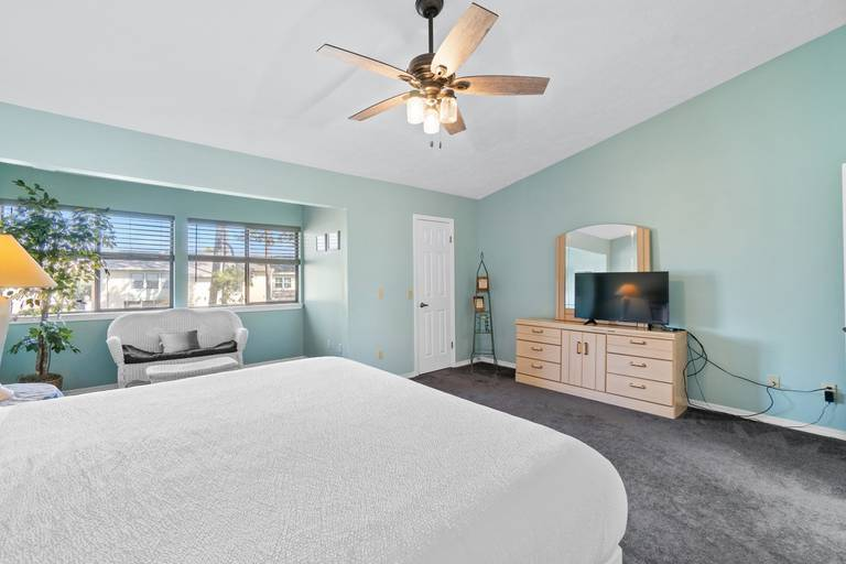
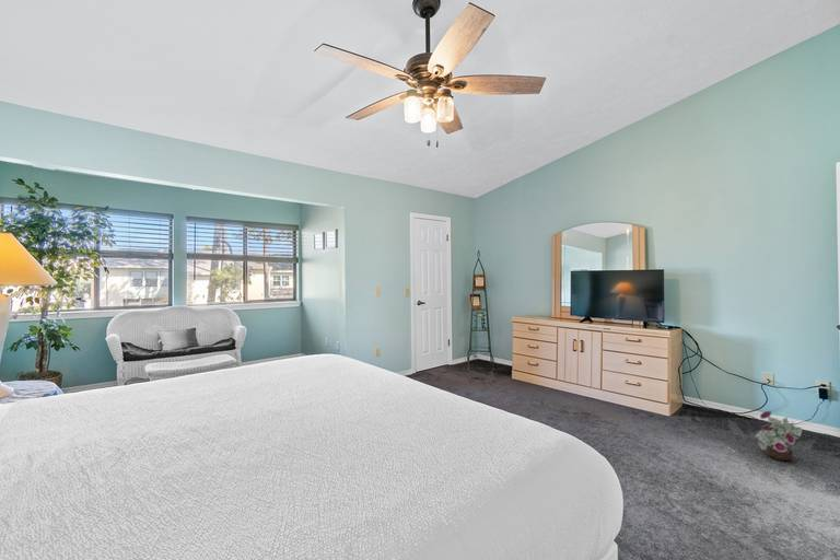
+ decorative plant [754,410,803,462]
